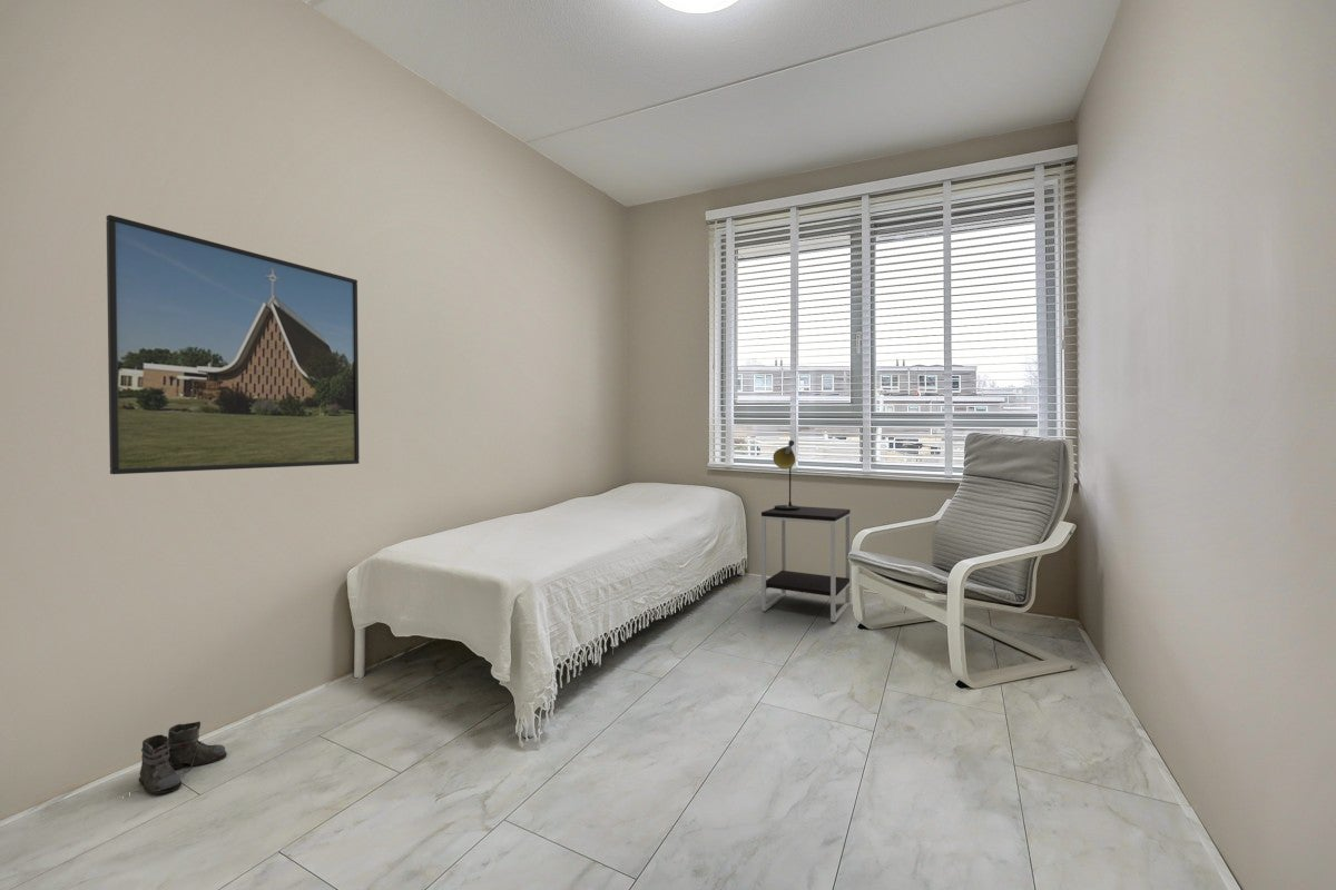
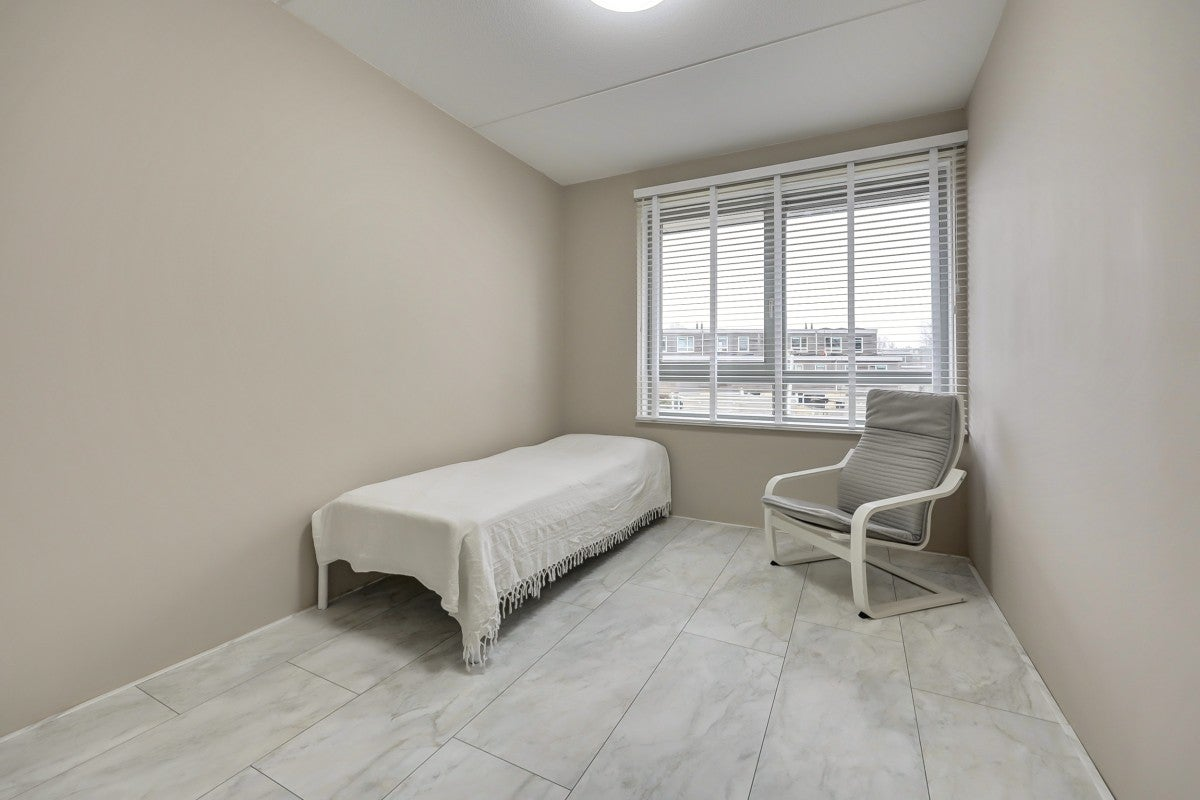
- side table [760,505,852,623]
- boots [125,721,227,798]
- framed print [105,214,361,475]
- table lamp [772,439,799,511]
